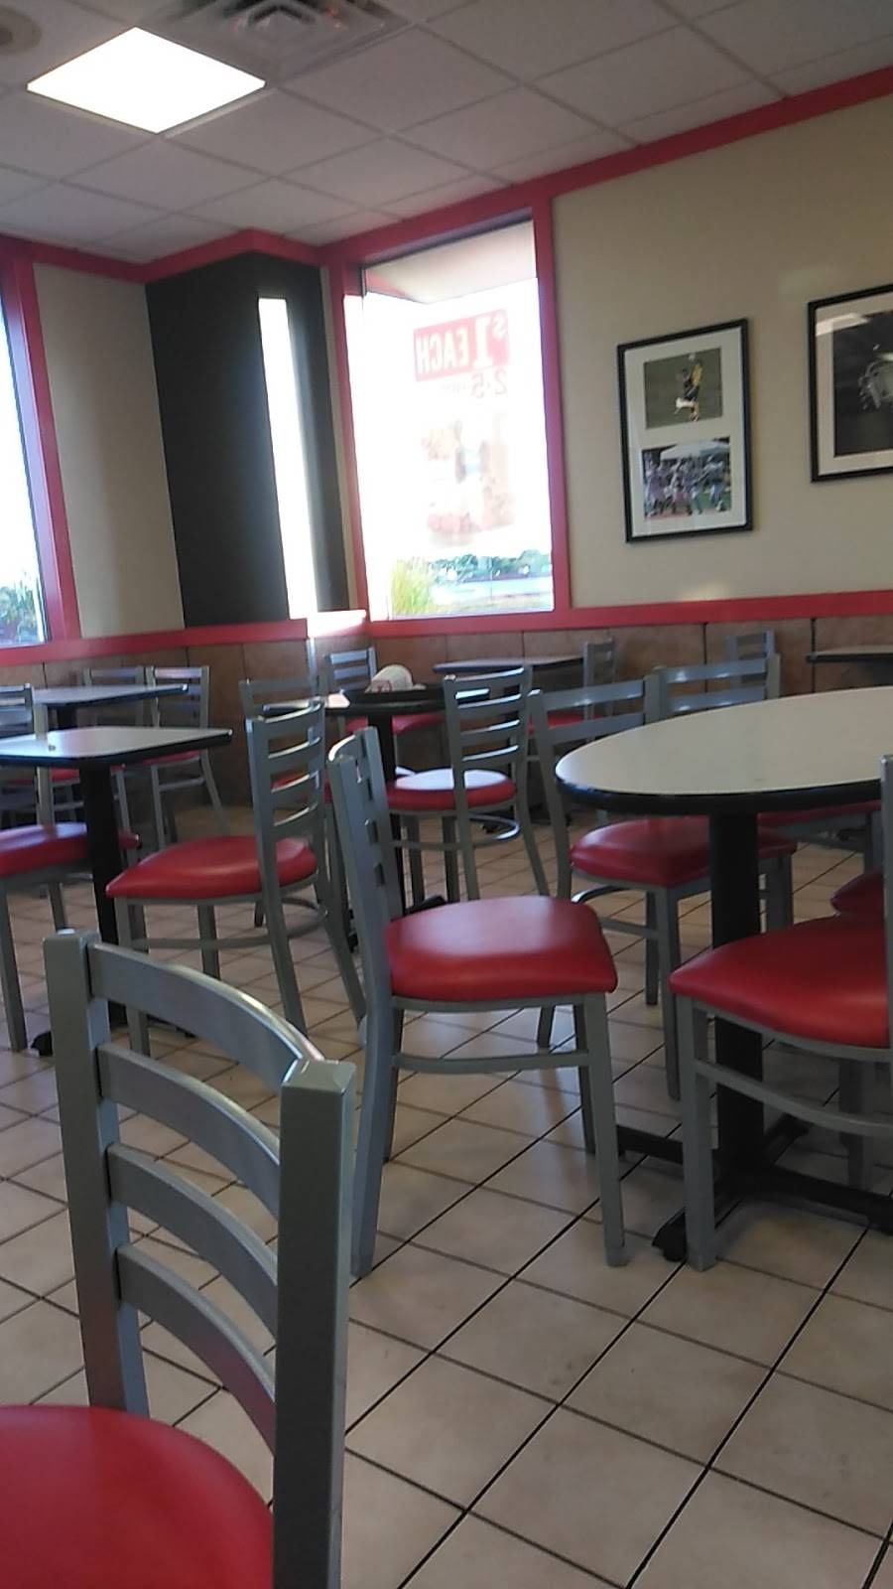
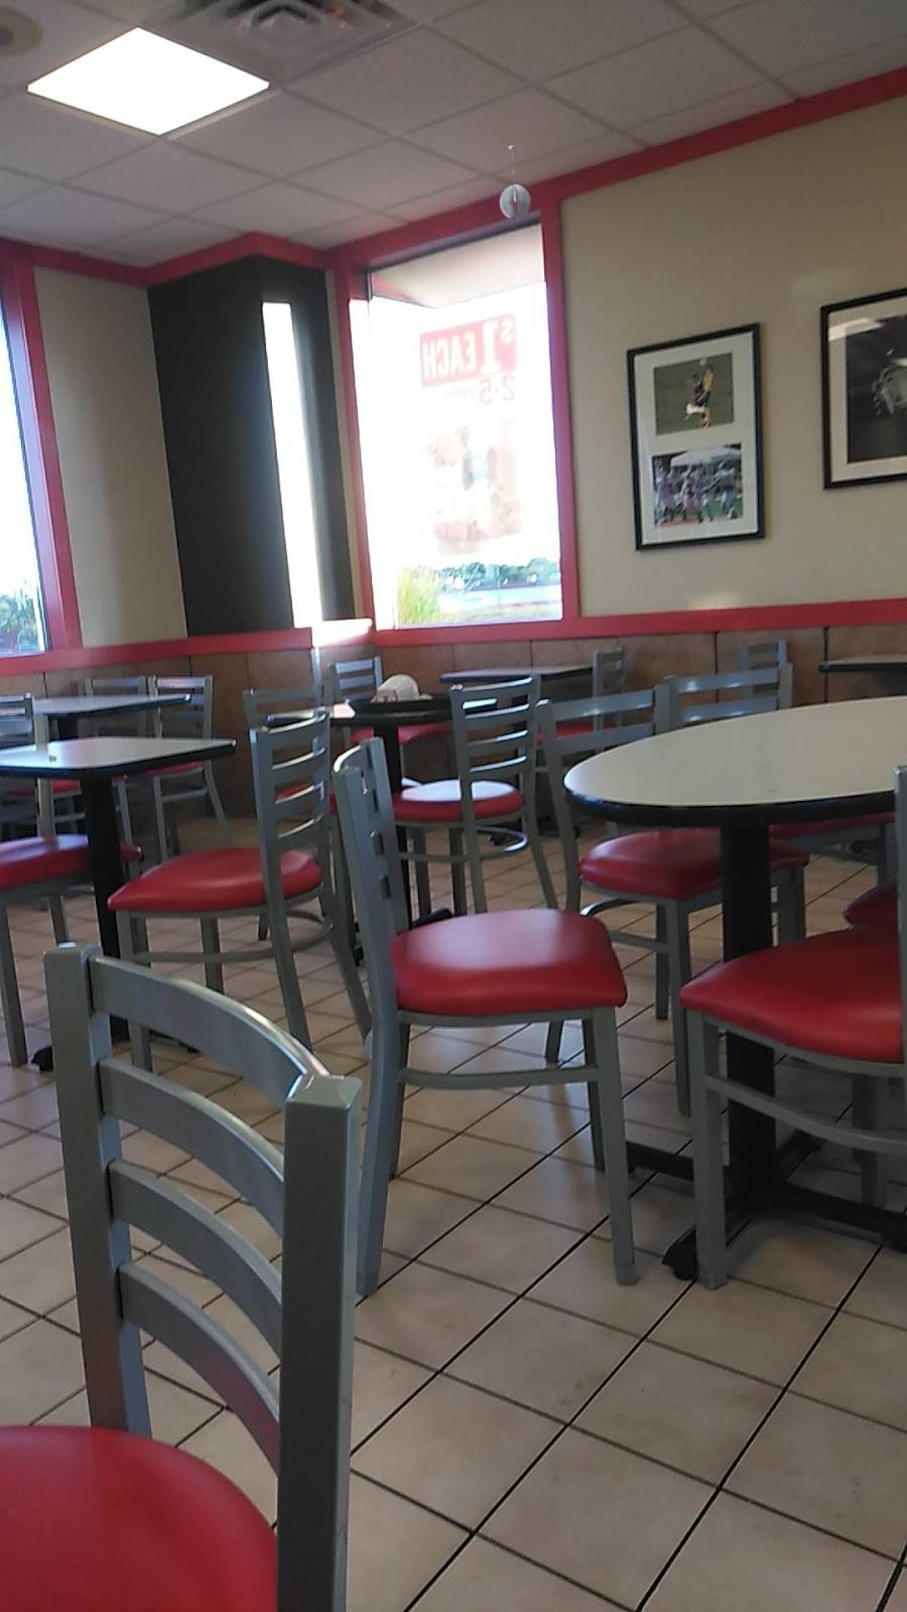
+ pendant light [498,145,532,220]
